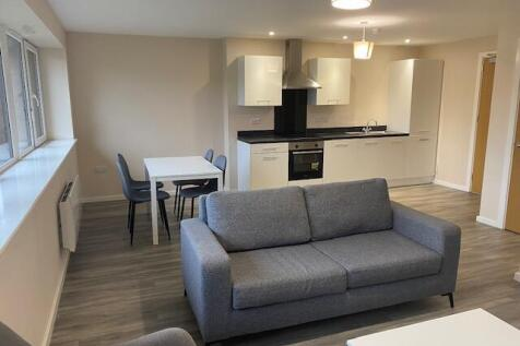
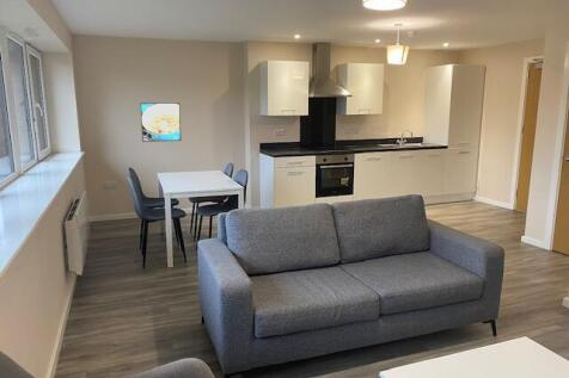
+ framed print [139,101,183,143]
